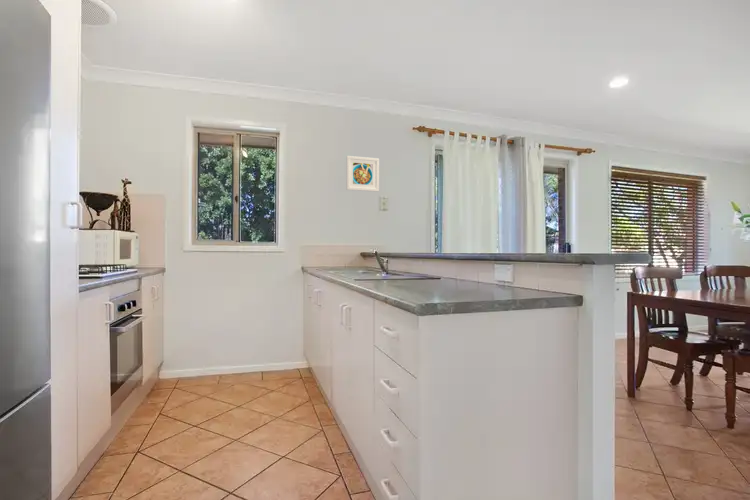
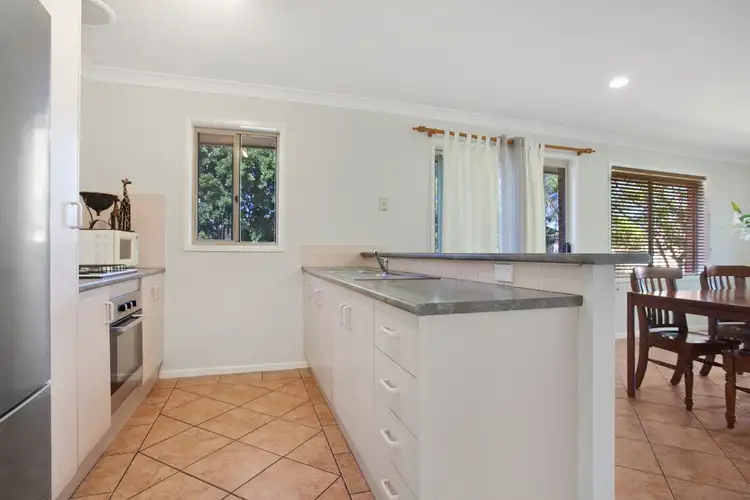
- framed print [346,155,380,193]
